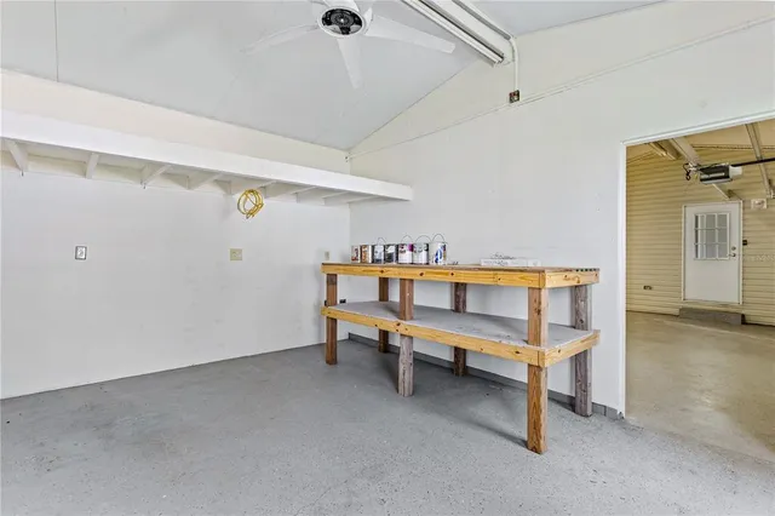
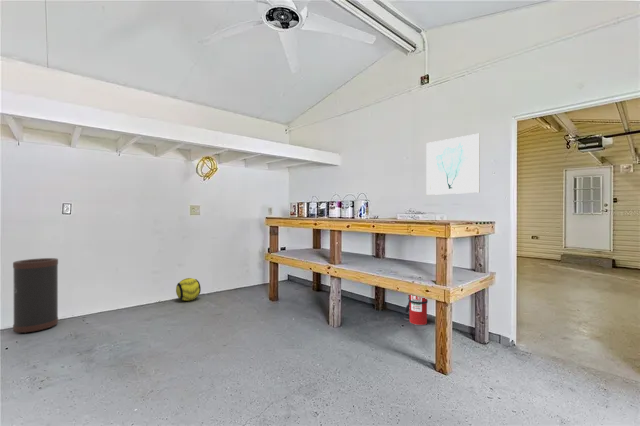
+ ball [175,277,202,302]
+ trash can [12,257,59,335]
+ wall art [425,133,481,196]
+ fire extinguisher [403,294,429,326]
